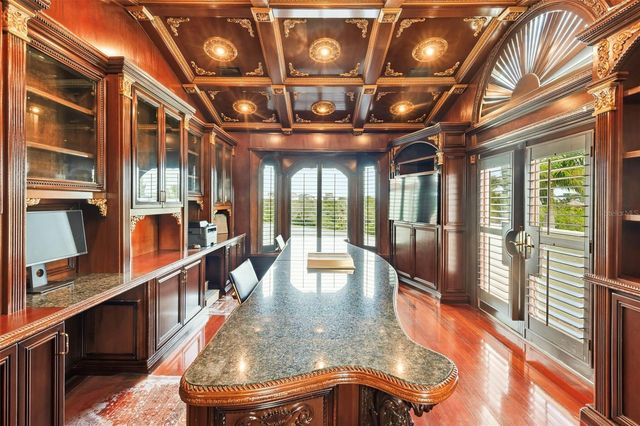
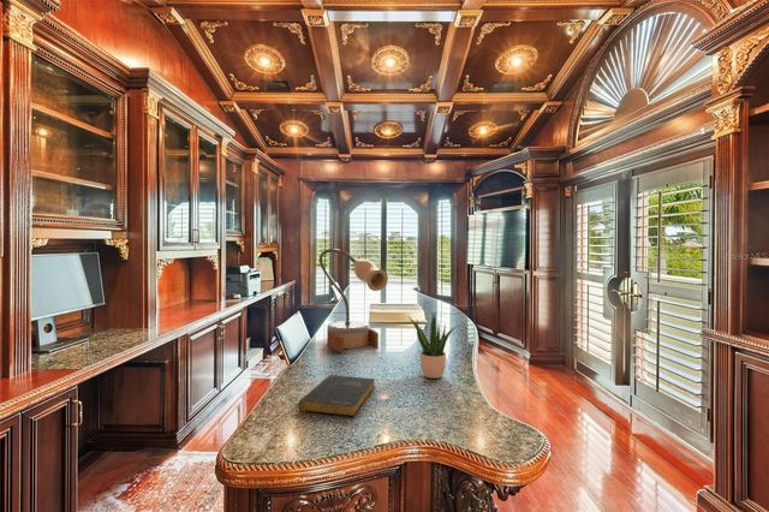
+ potted plant [406,312,458,380]
+ book [298,374,376,417]
+ table lamp [318,248,389,355]
